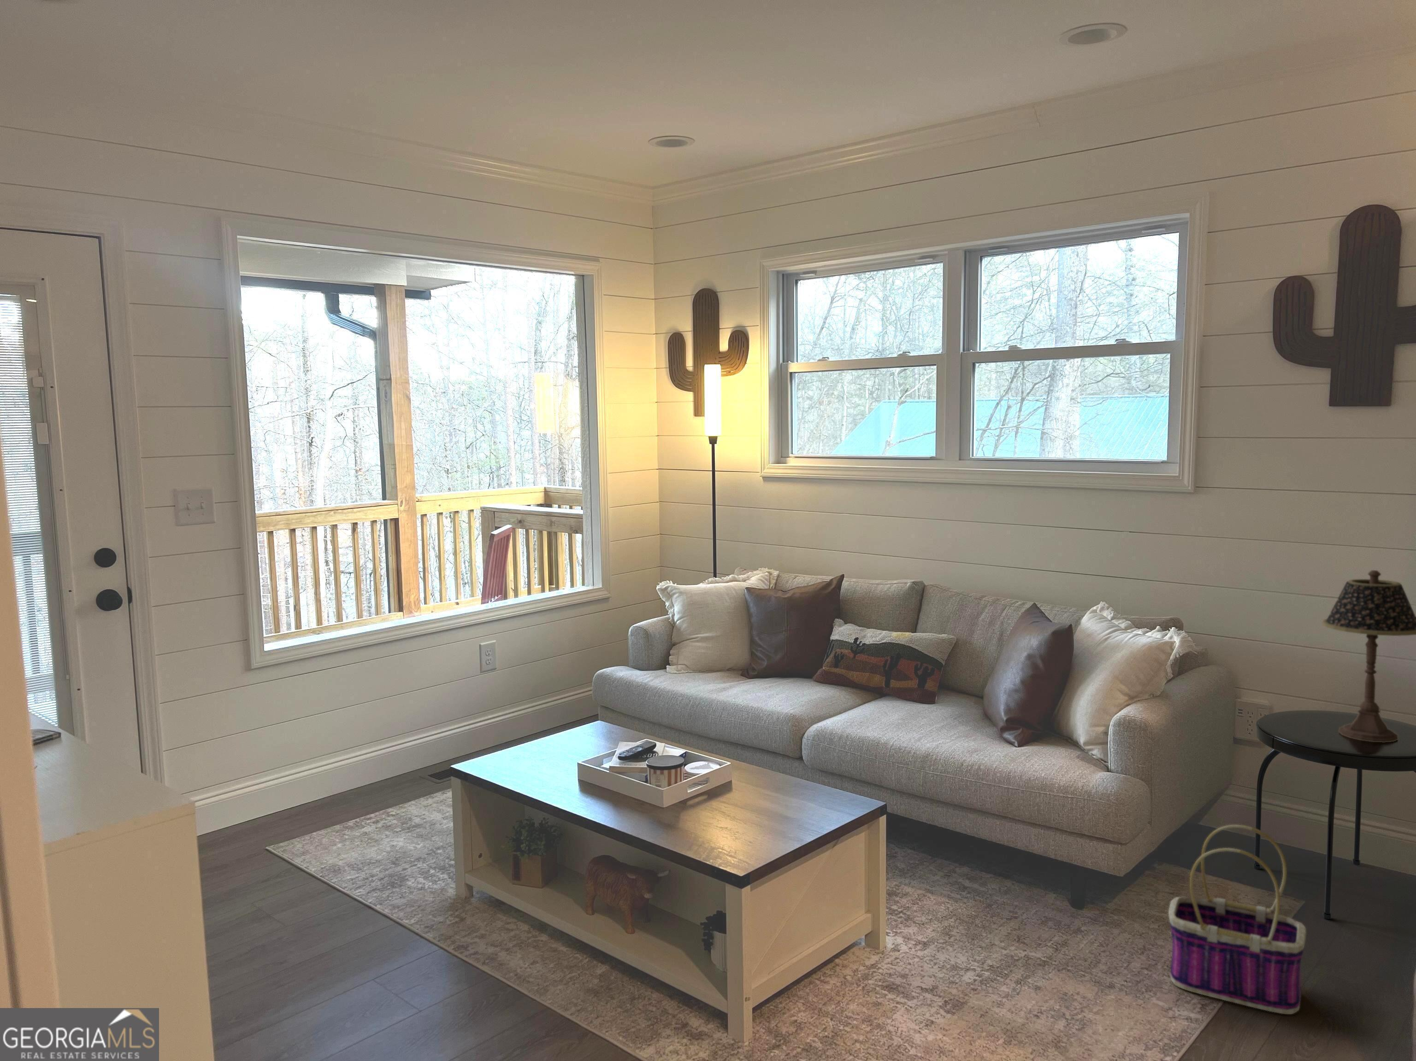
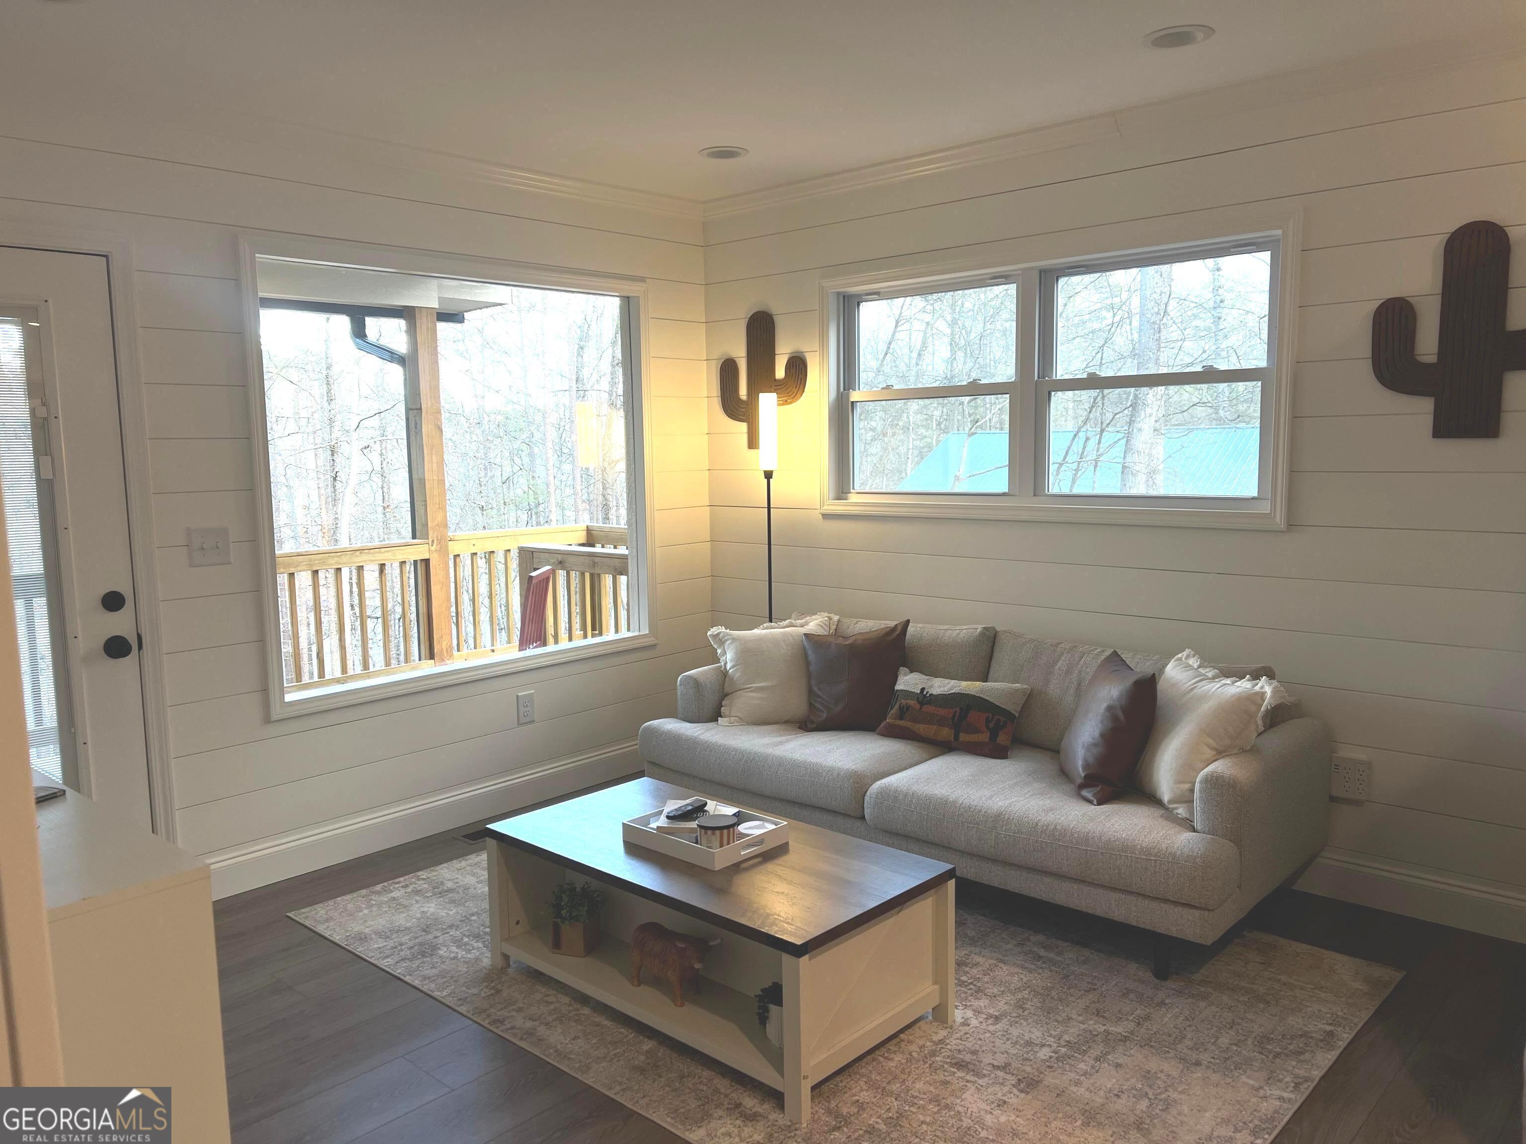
- basket [1168,825,1307,1015]
- table lamp [1322,570,1416,742]
- side table [1253,710,1416,919]
